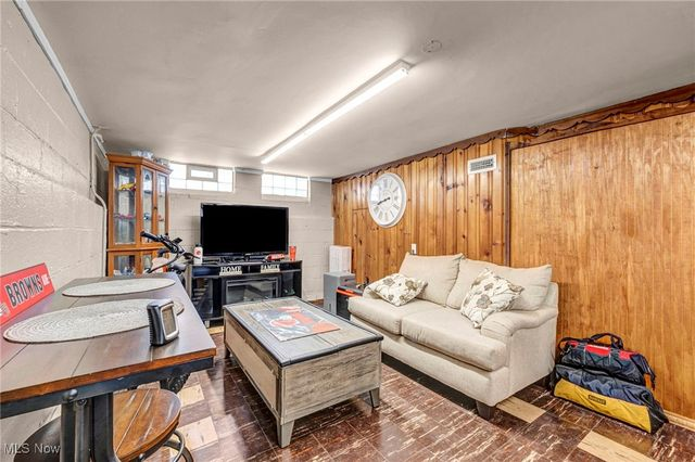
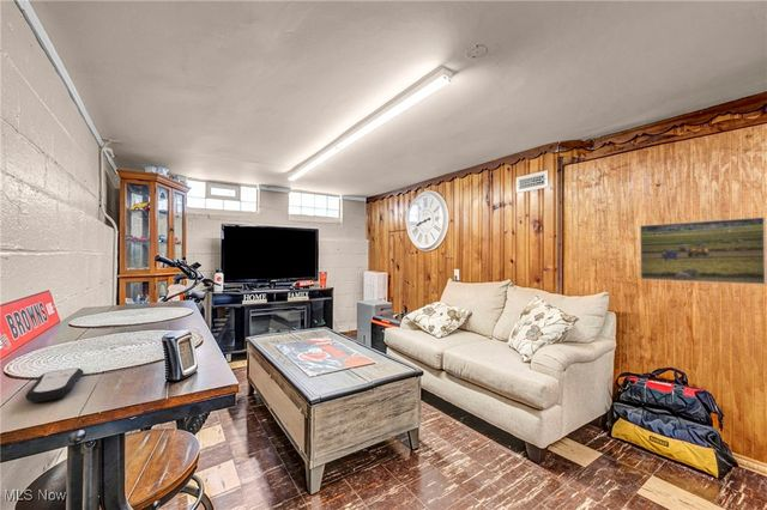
+ remote control [25,368,84,403]
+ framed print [639,215,767,286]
